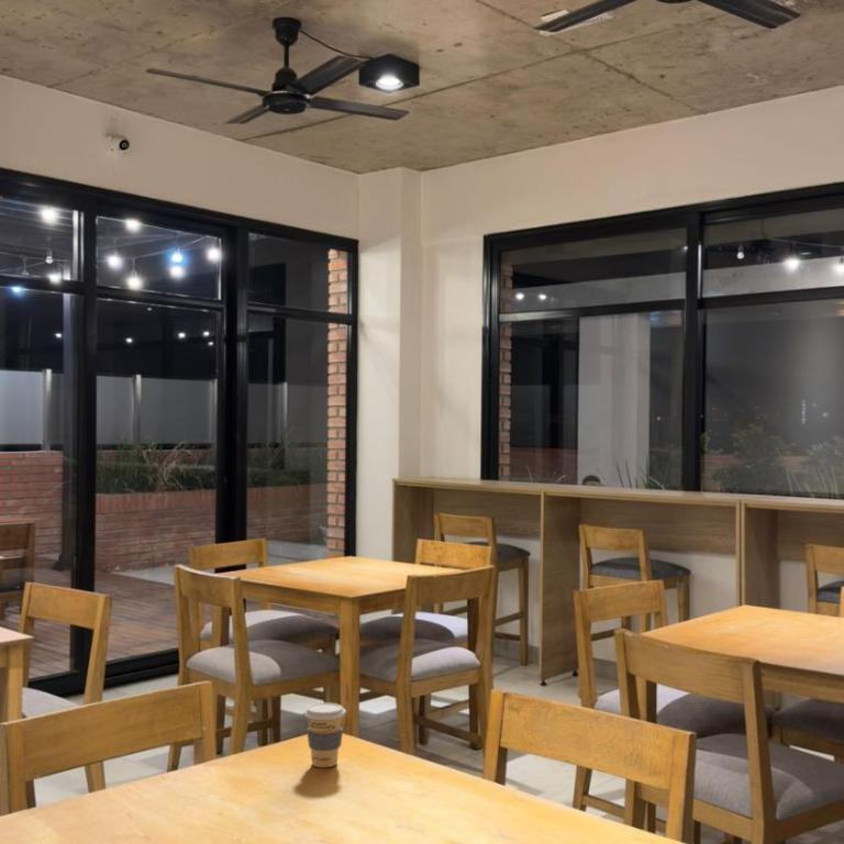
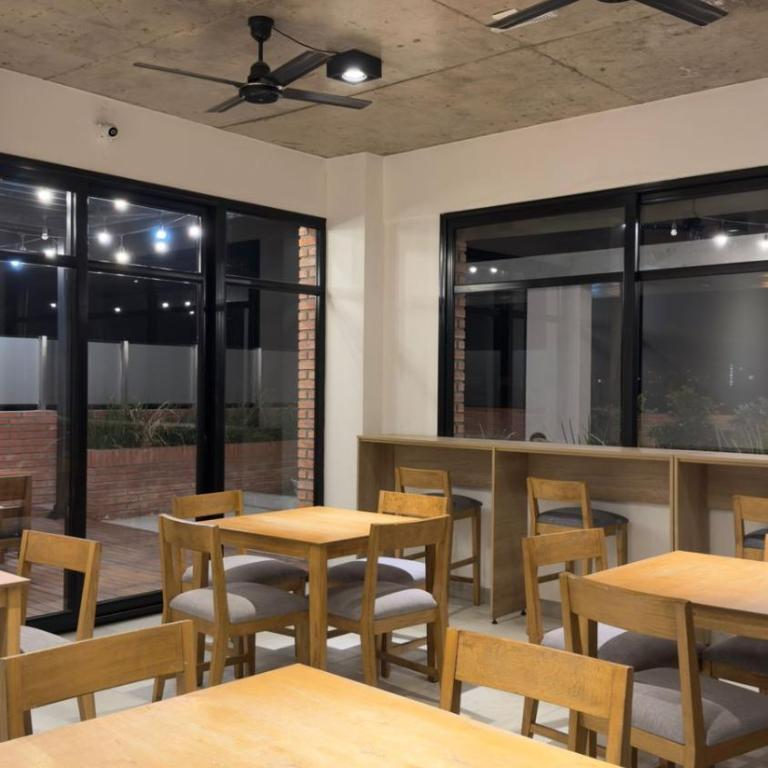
- coffee cup [303,702,347,768]
